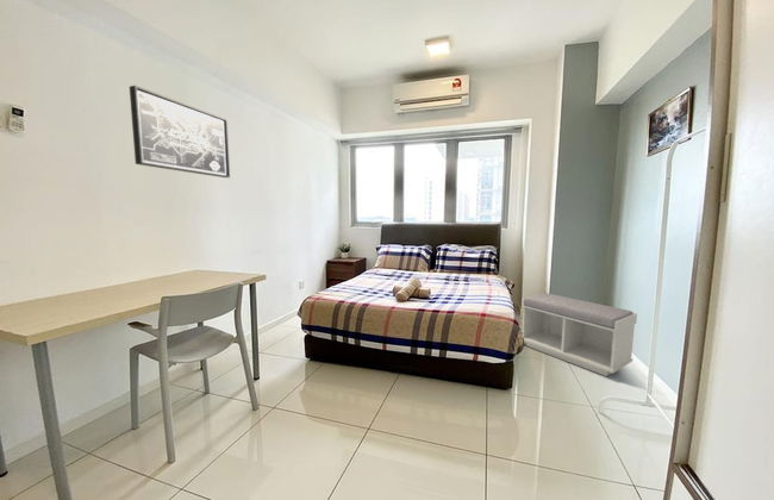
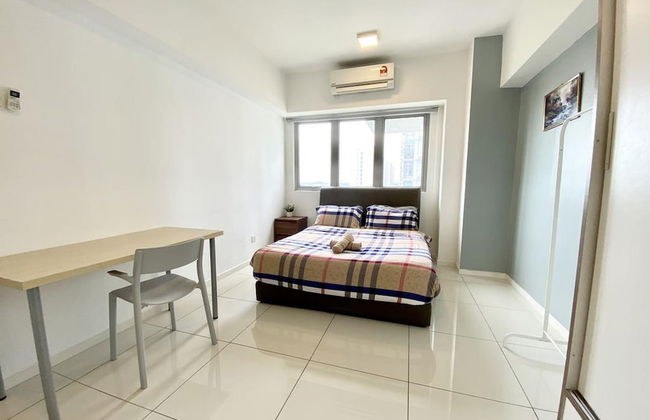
- bench [520,292,638,377]
- wall art [129,85,231,179]
